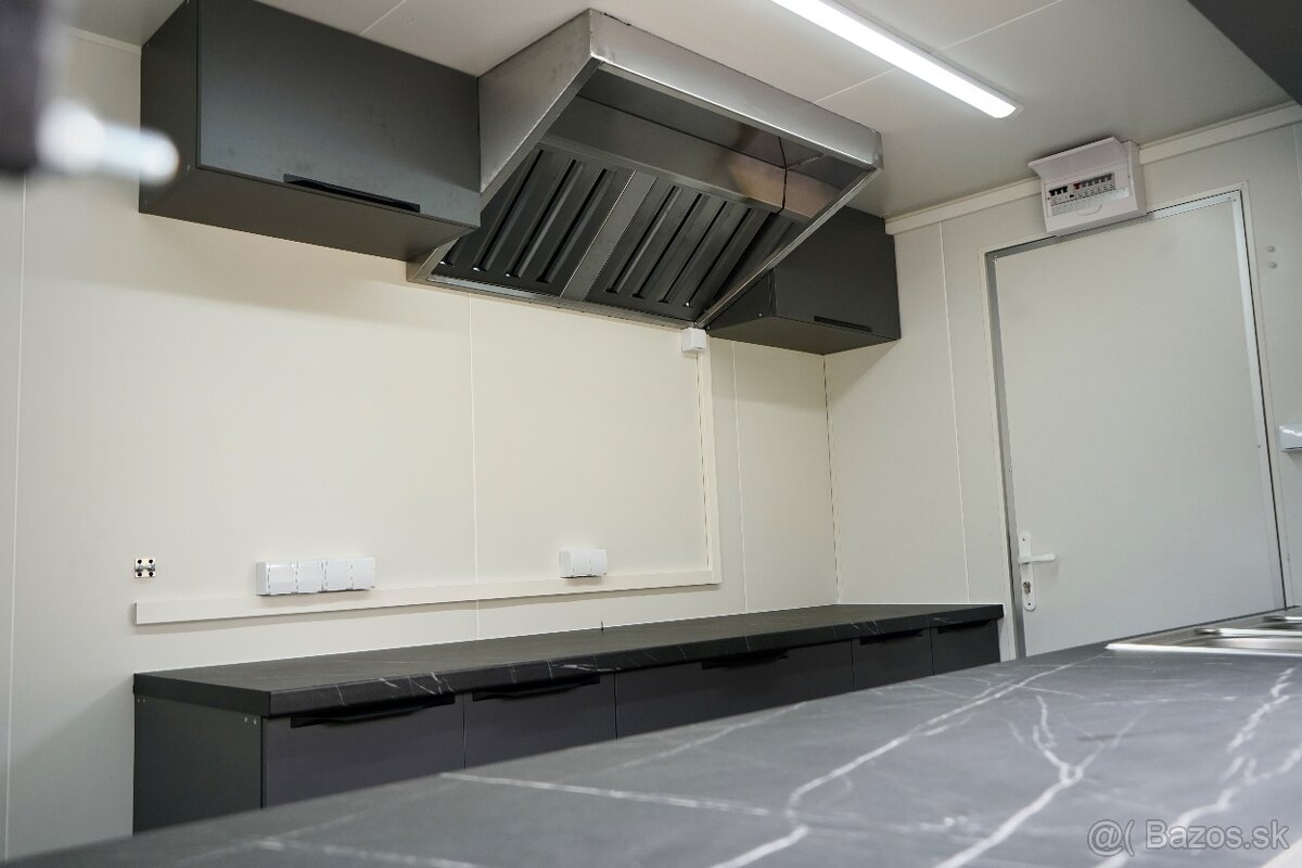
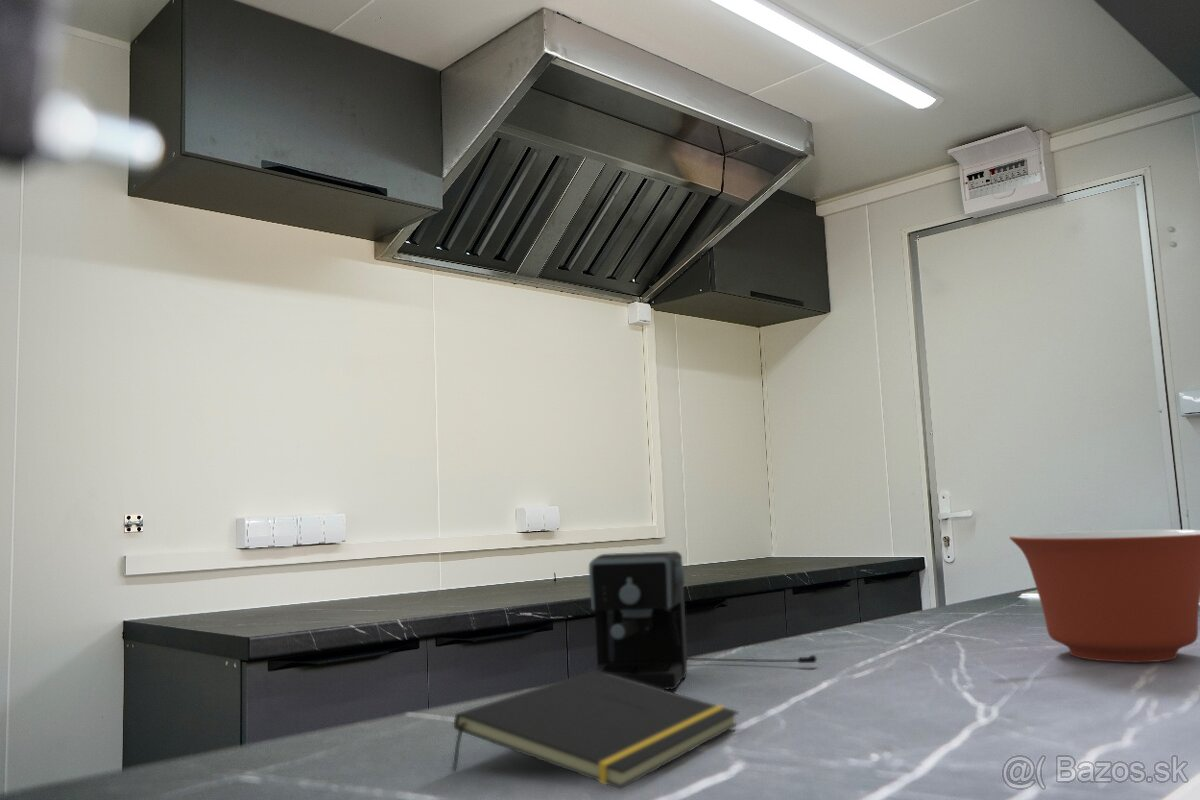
+ mixing bowl [1009,529,1200,663]
+ notepad [451,669,739,790]
+ coffee maker [588,550,818,690]
